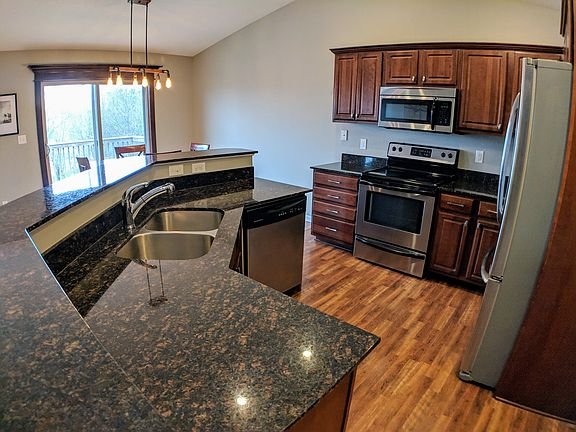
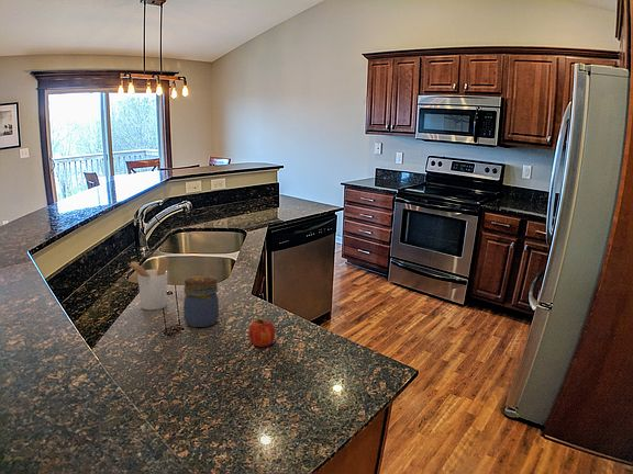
+ fruit [247,317,276,348]
+ utensil holder [126,257,170,312]
+ jar [182,273,220,328]
